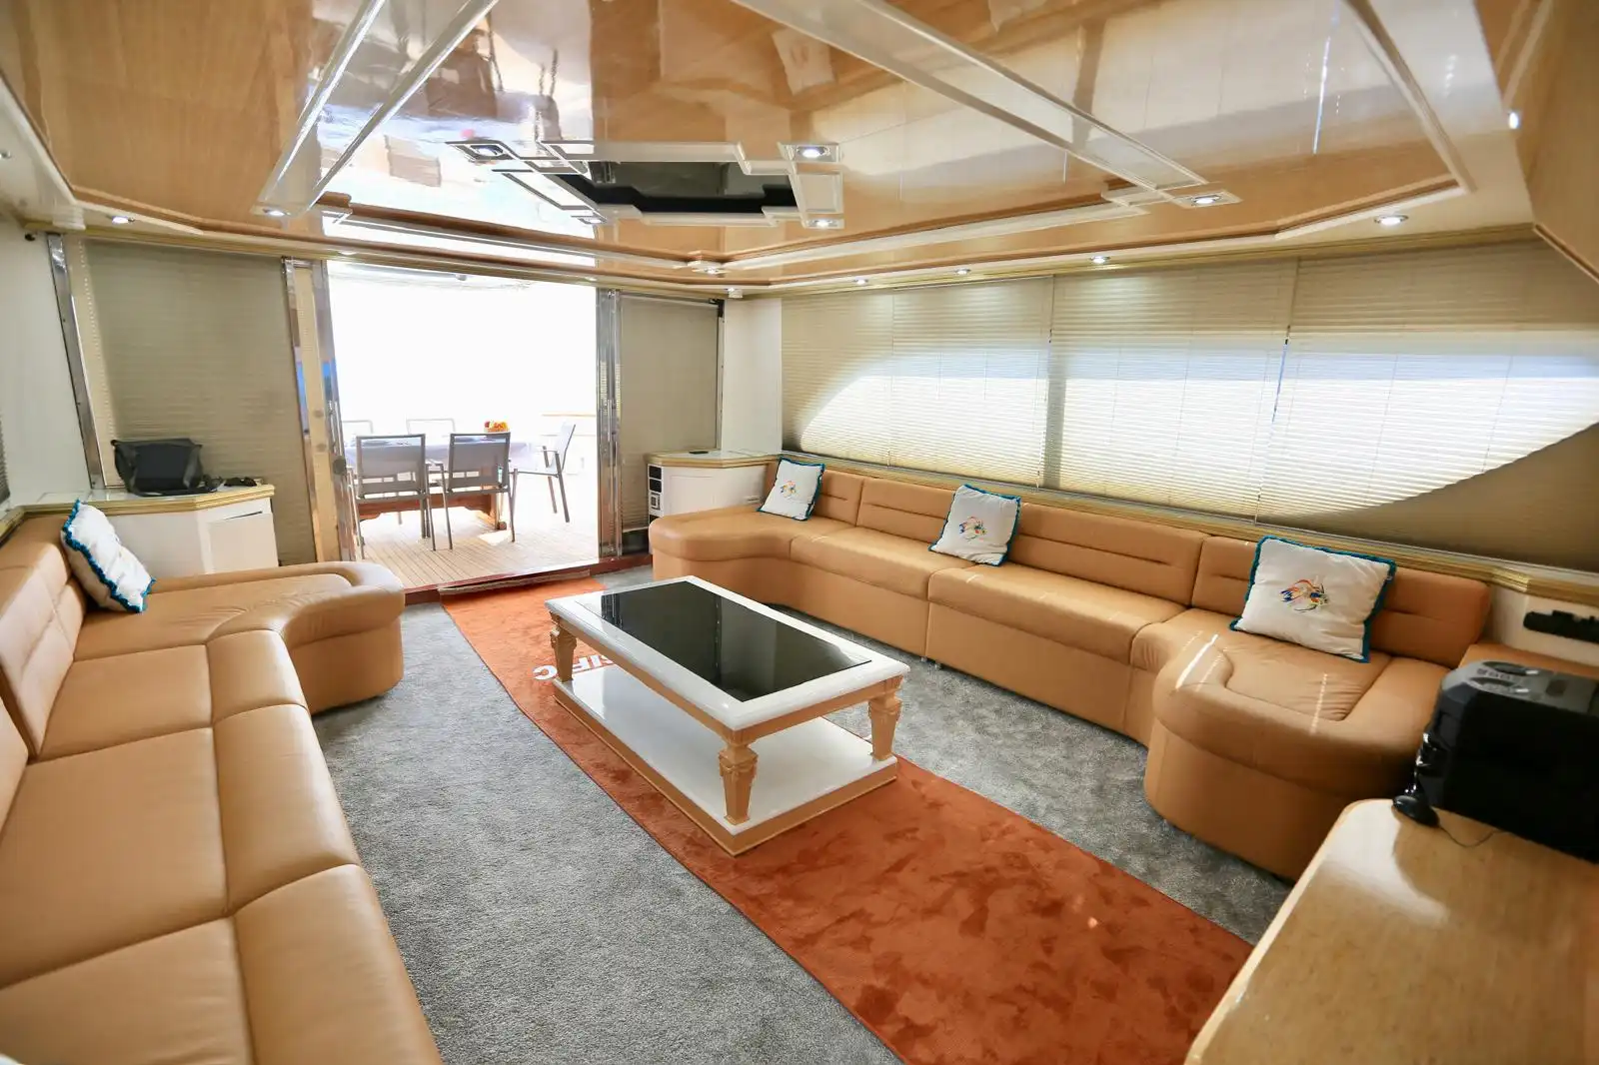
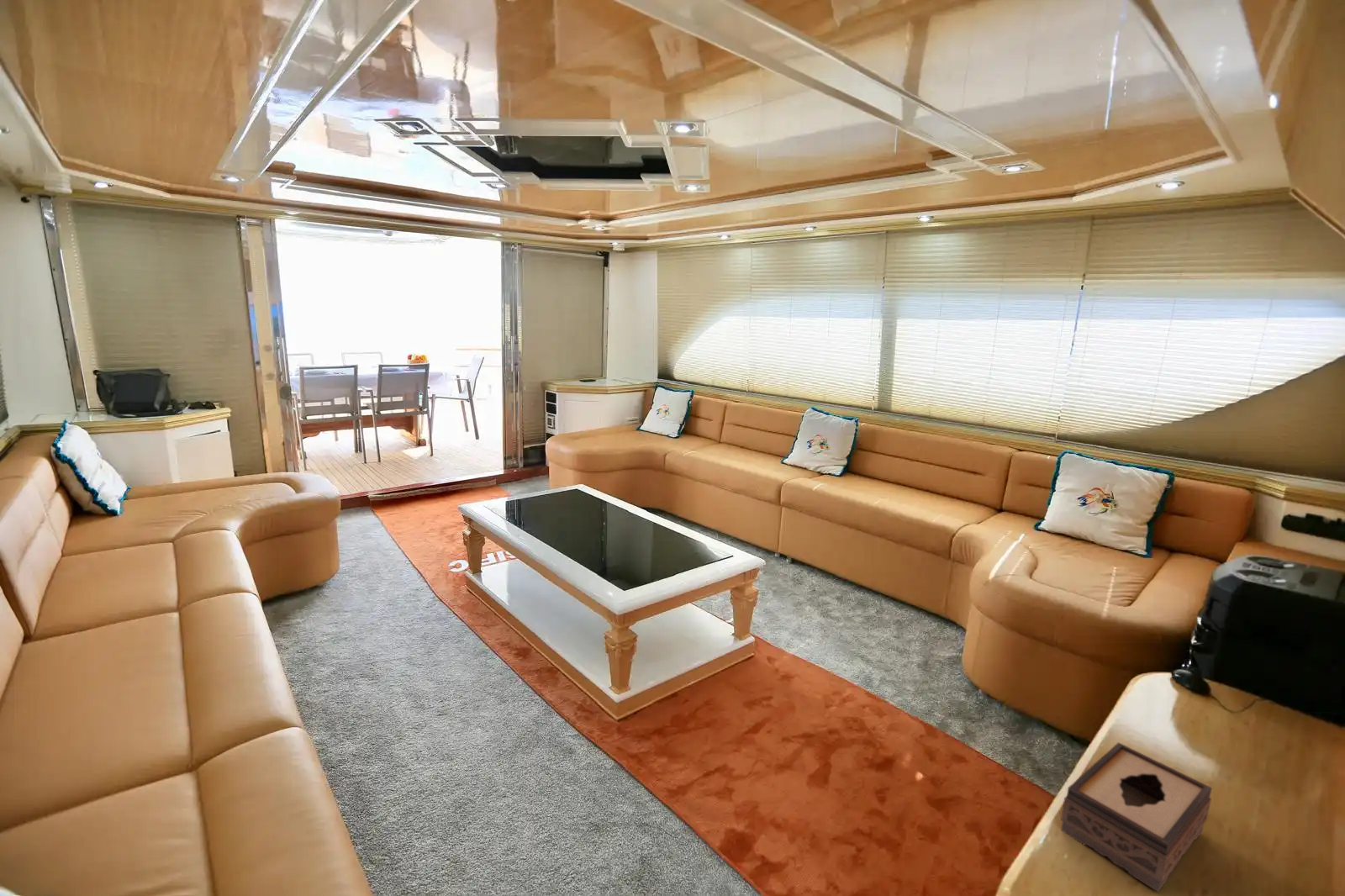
+ tissue box [1060,741,1213,893]
